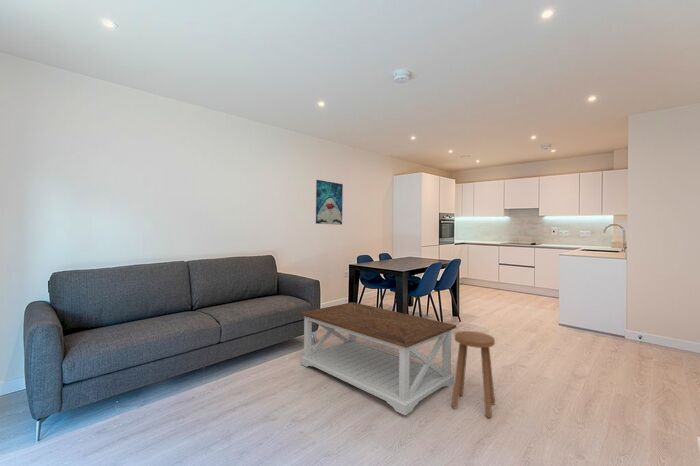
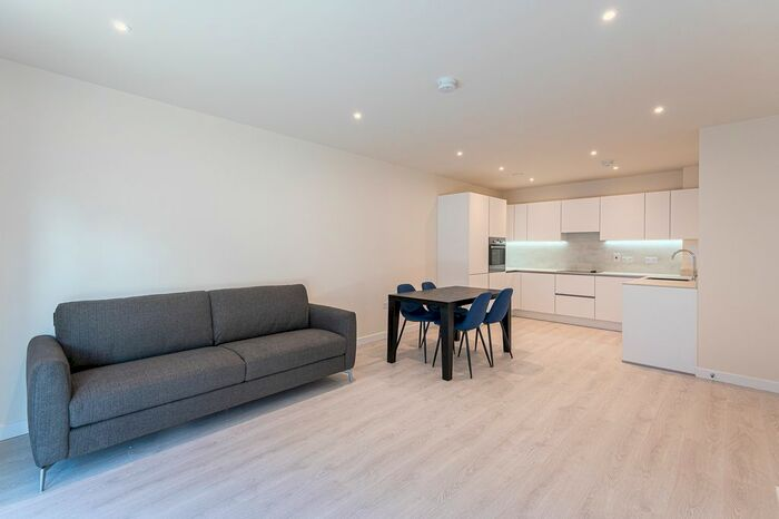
- coffee table [299,301,457,416]
- wall art [315,179,344,226]
- stool [451,330,496,419]
